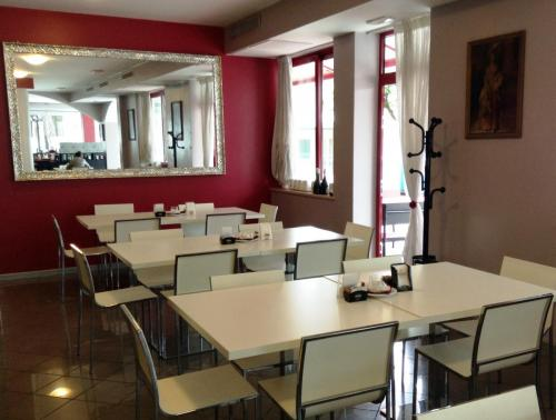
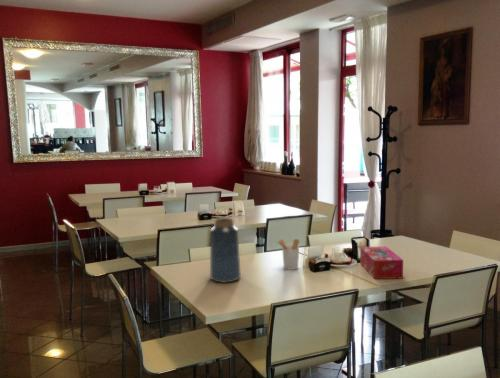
+ tissue box [359,245,404,280]
+ vase [209,217,242,284]
+ utensil holder [275,238,300,271]
